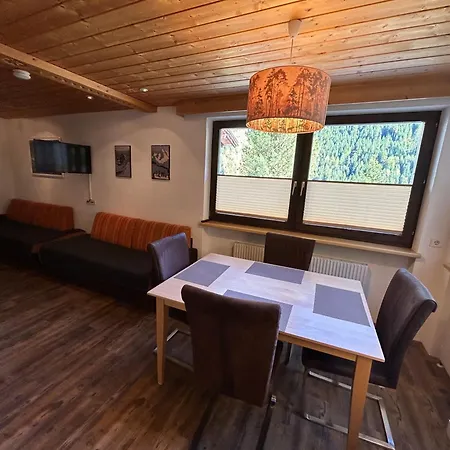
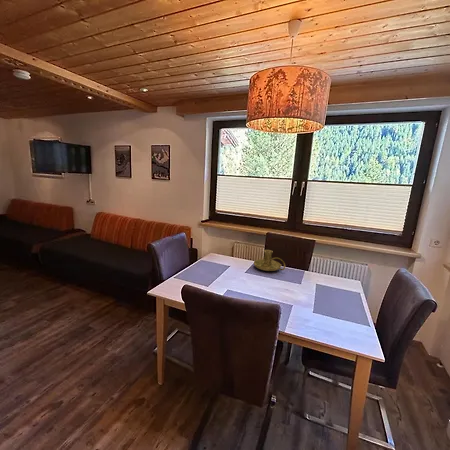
+ candle holder [253,249,286,272]
